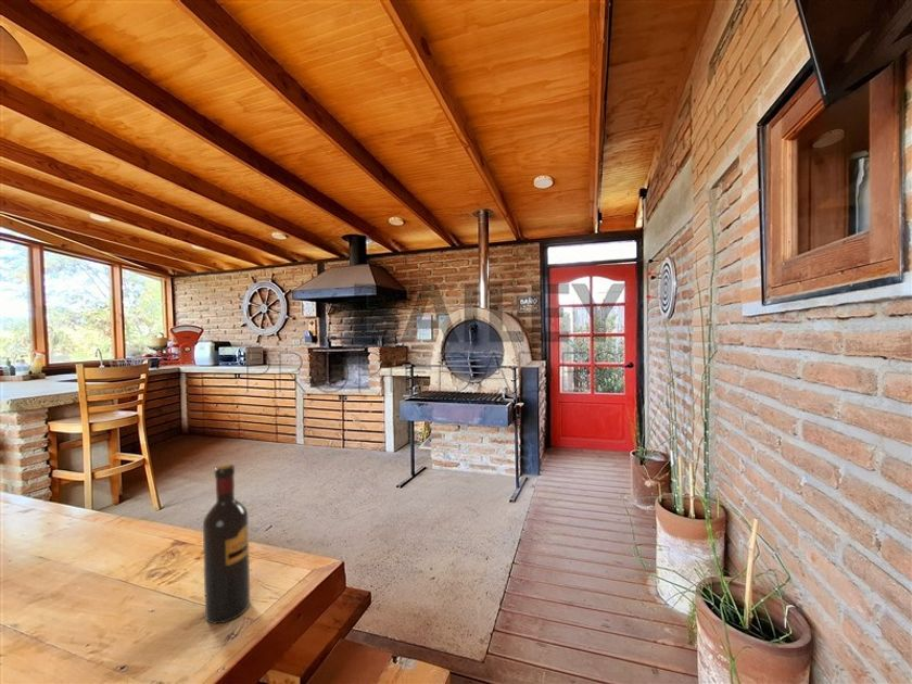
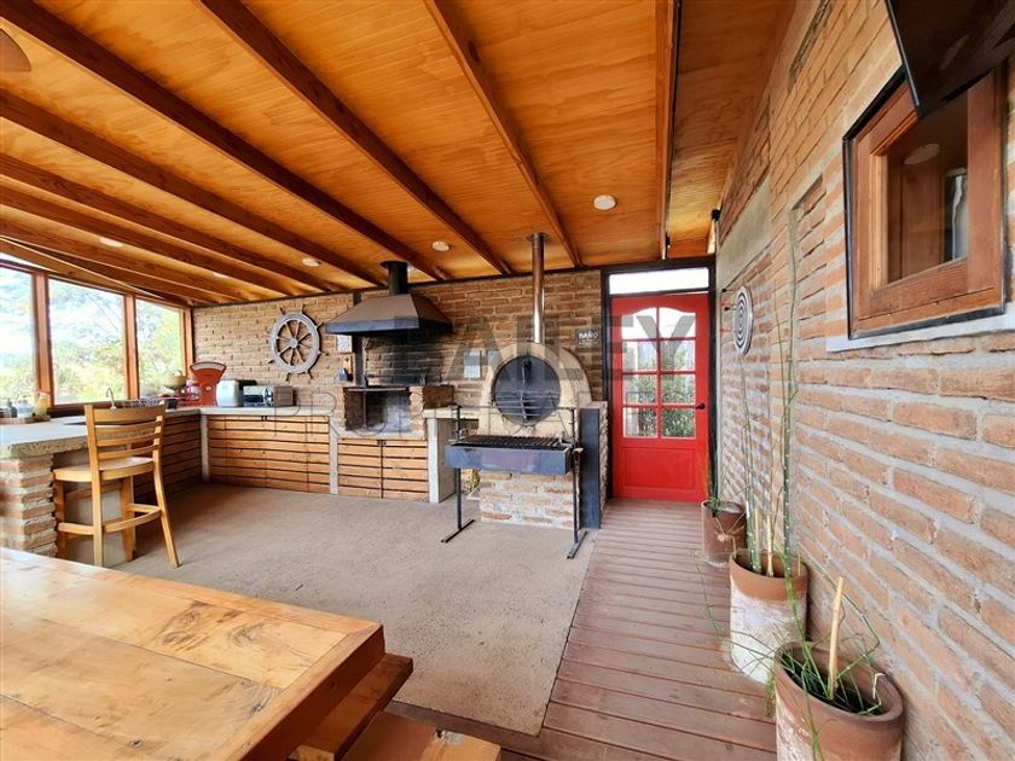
- wine bottle [202,463,251,624]
